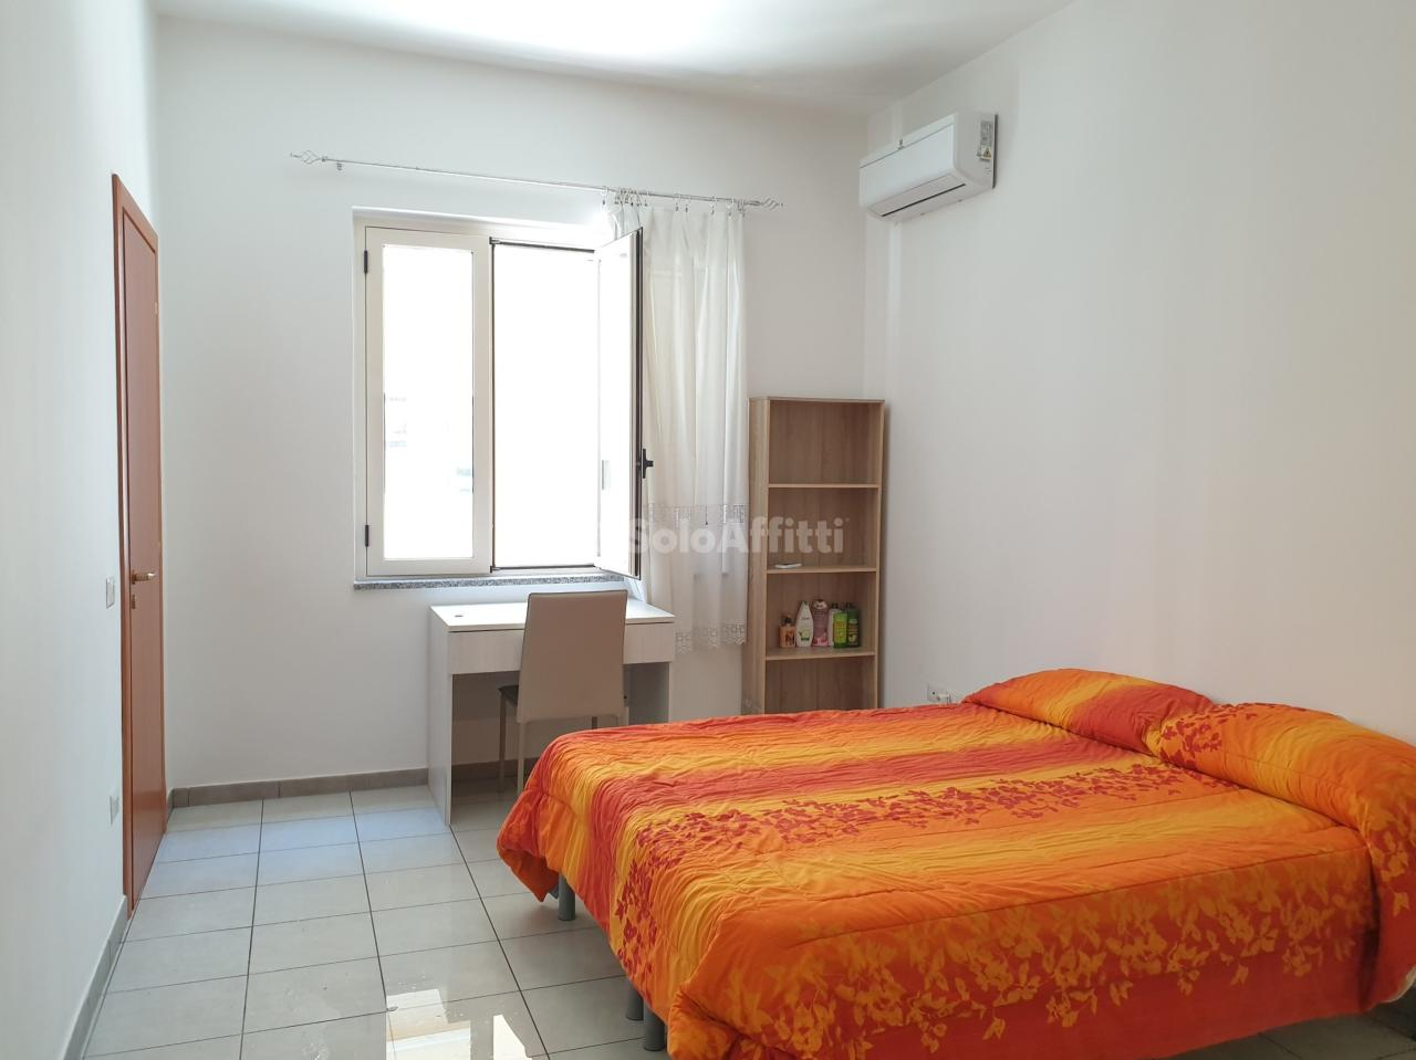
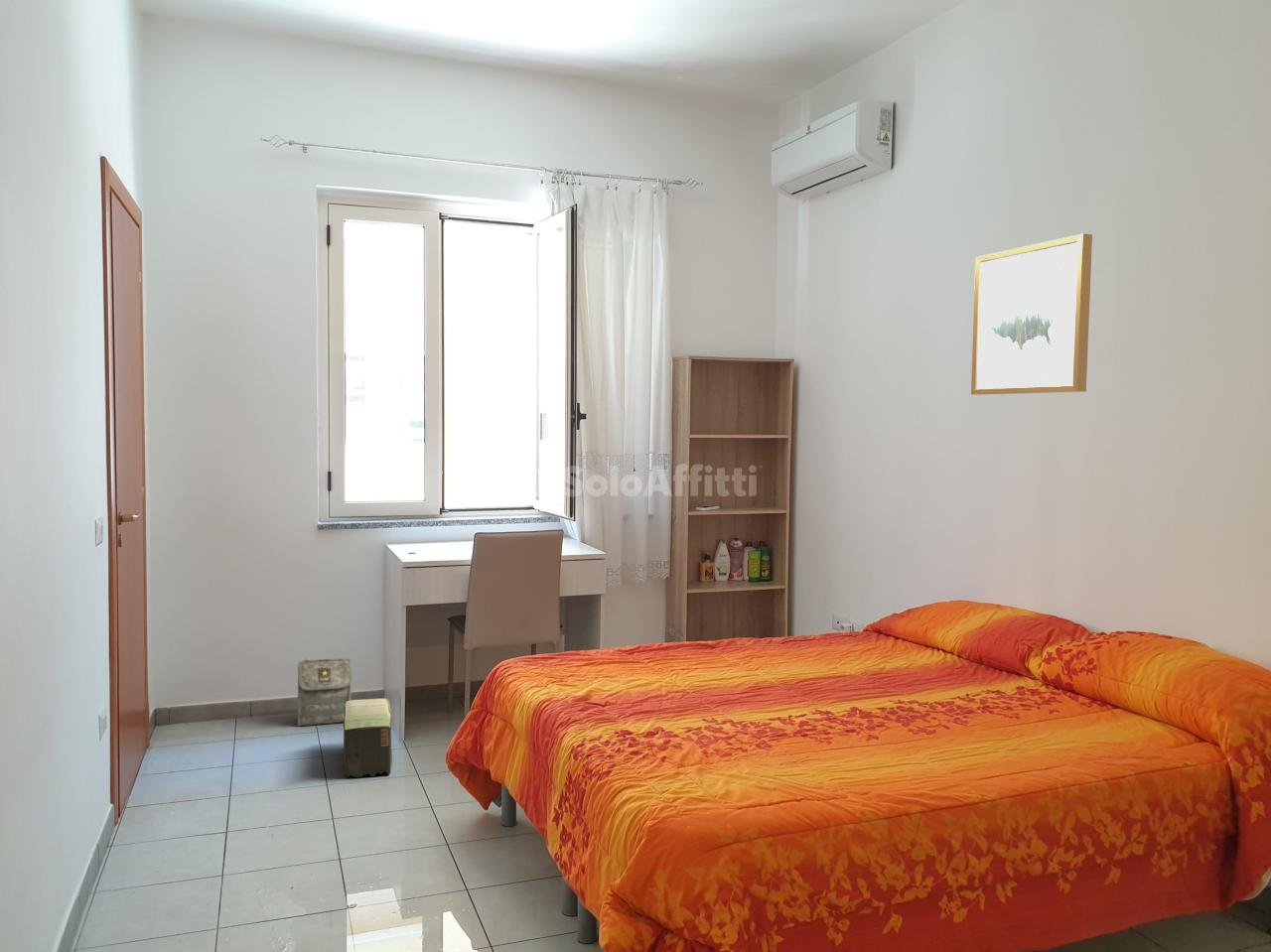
+ bag [296,657,353,728]
+ wall art [970,232,1093,396]
+ cardboard box [343,698,393,778]
